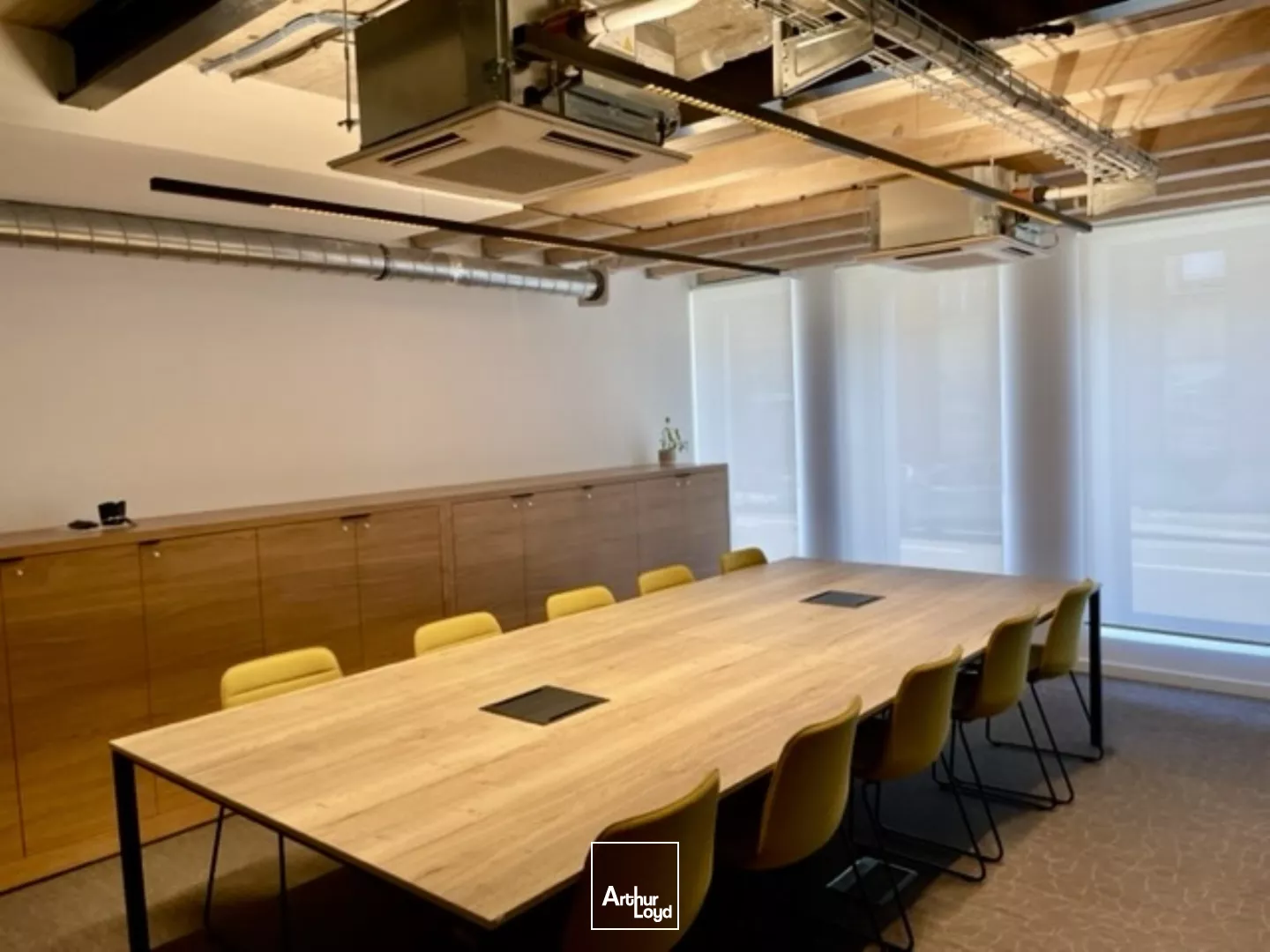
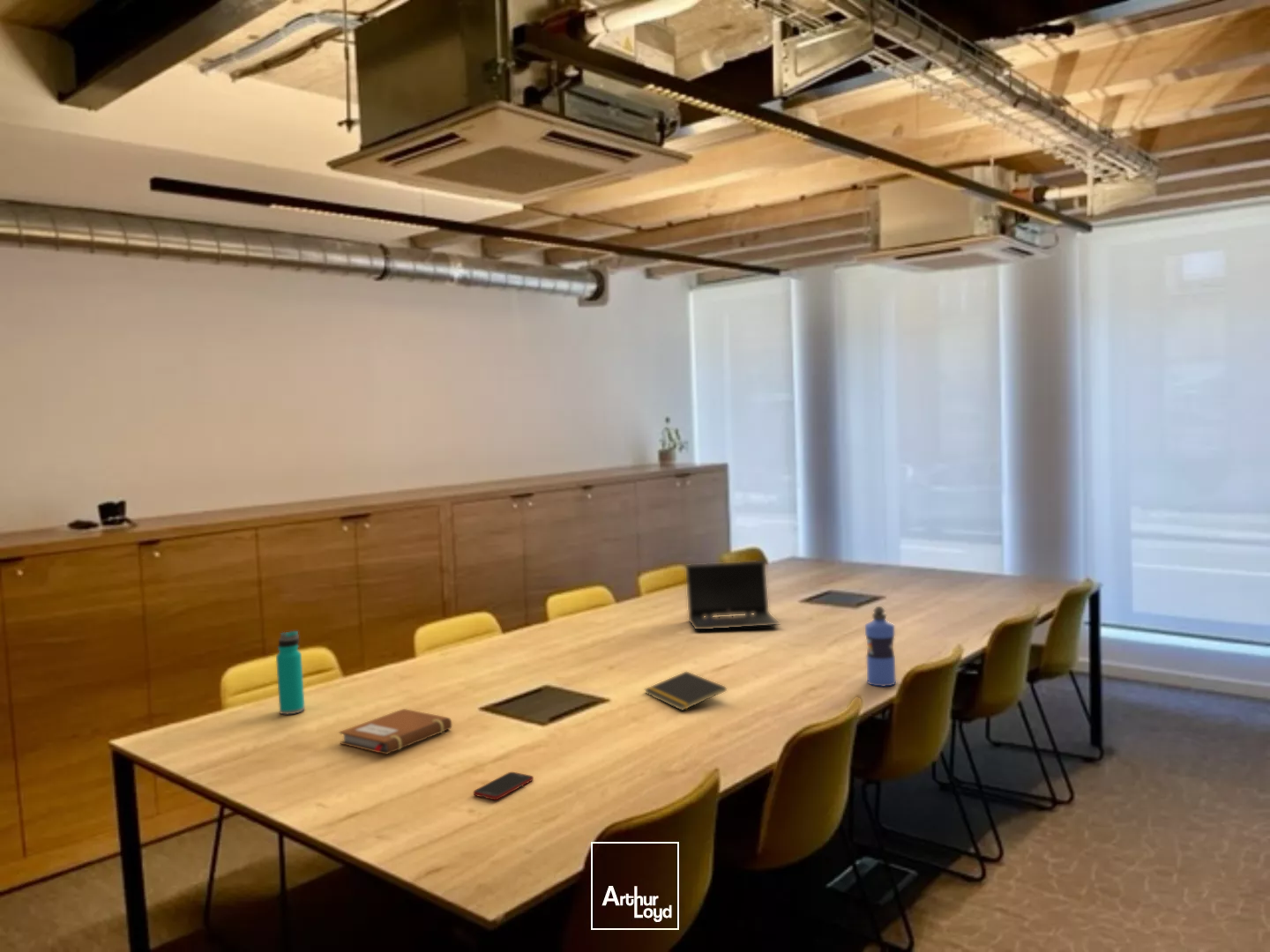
+ cell phone [473,771,534,800]
+ notebook [339,708,452,755]
+ laptop computer [684,560,781,630]
+ notepad [644,671,728,711]
+ water bottle [275,630,306,716]
+ water bottle [864,606,897,688]
